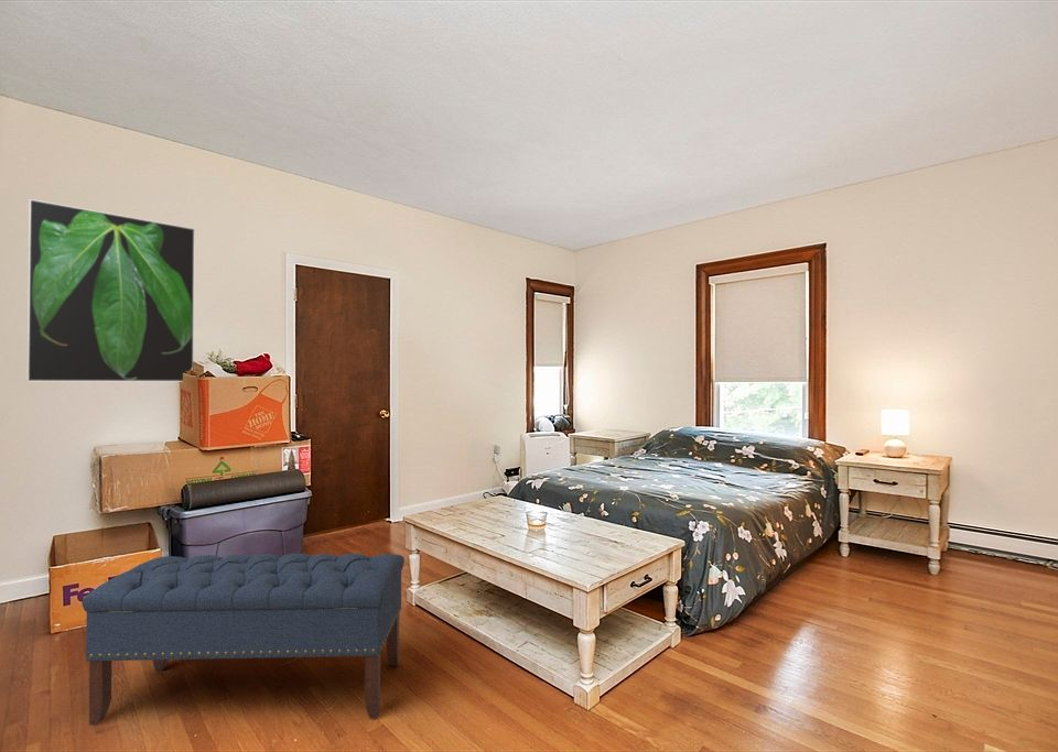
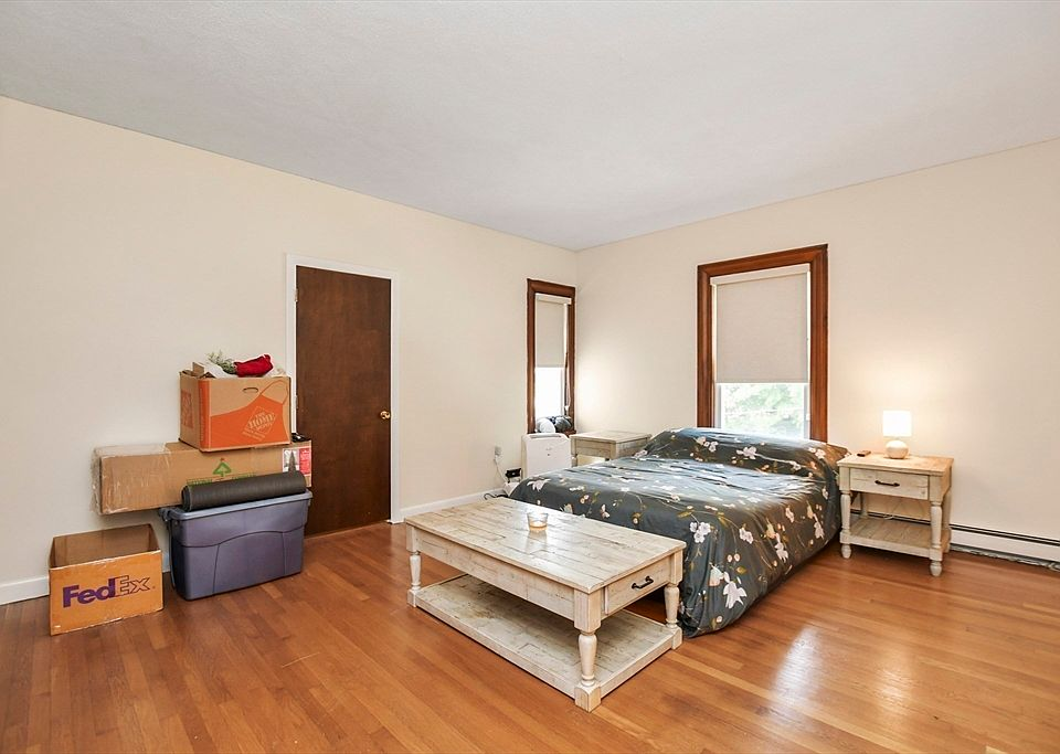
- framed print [26,198,196,383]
- bench [80,553,406,726]
